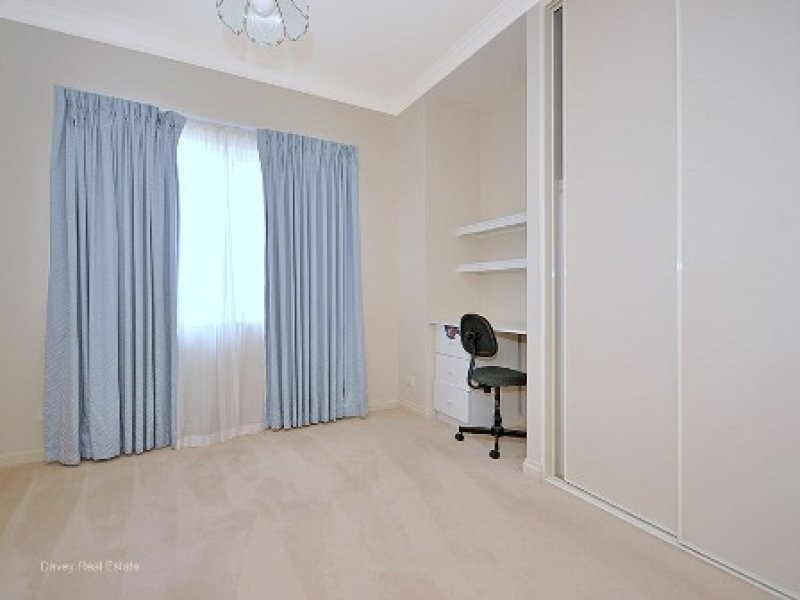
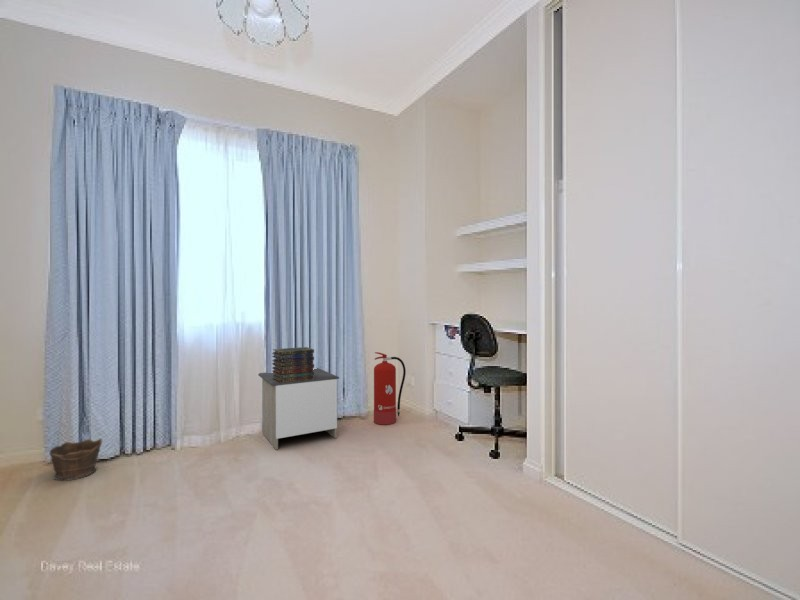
+ nightstand [257,367,340,450]
+ fire extinguisher [373,351,407,426]
+ book stack [271,346,315,383]
+ clay pot [48,437,103,482]
